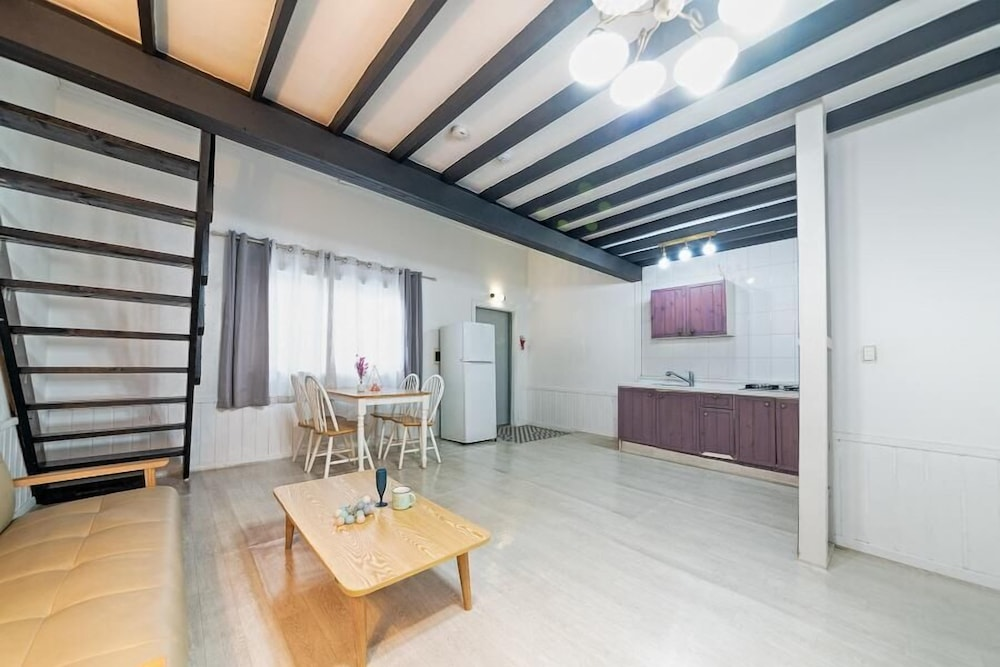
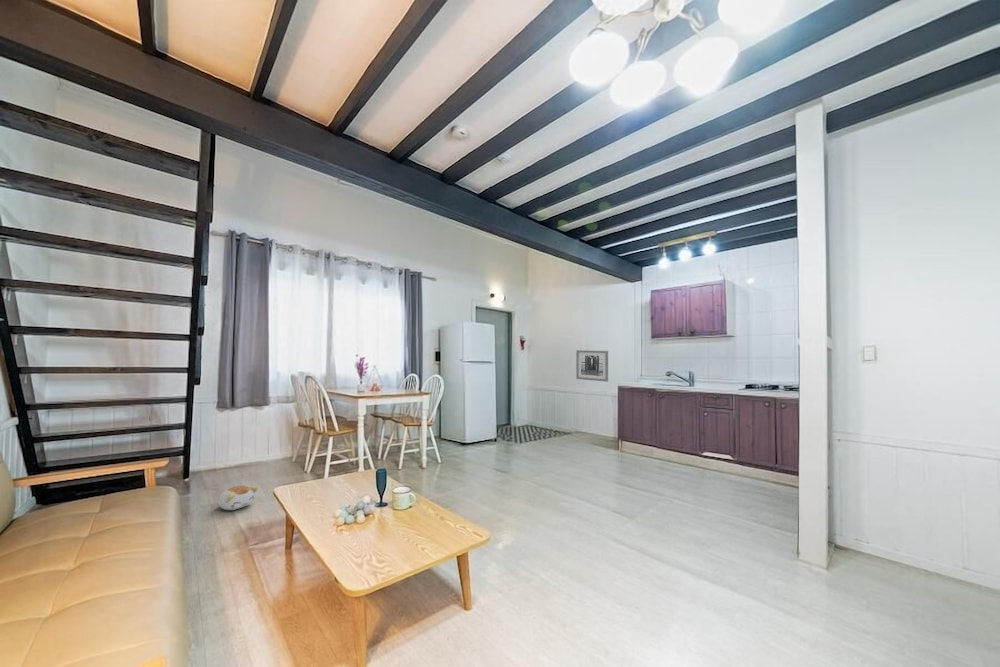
+ plush toy [217,484,259,511]
+ wall art [575,349,609,383]
